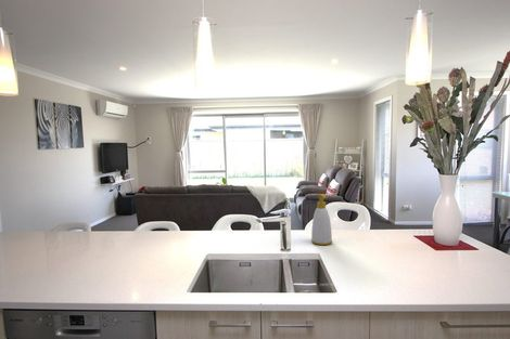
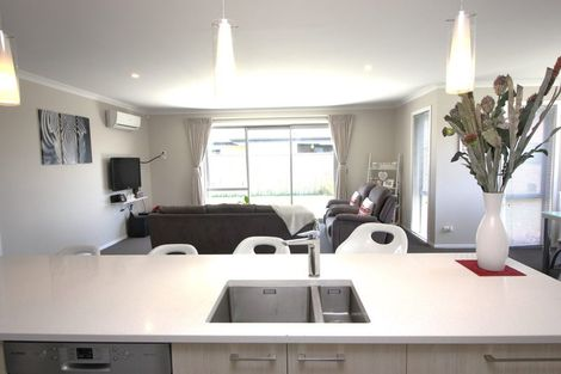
- soap bottle [310,193,333,246]
